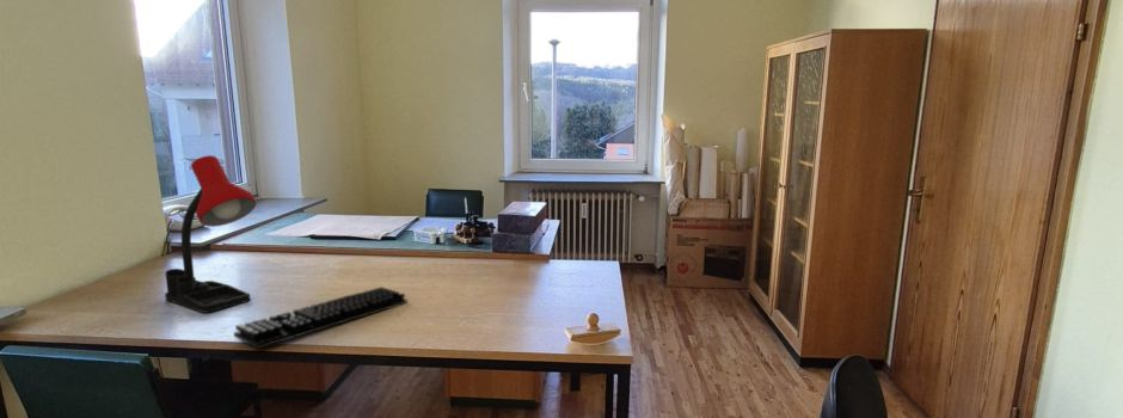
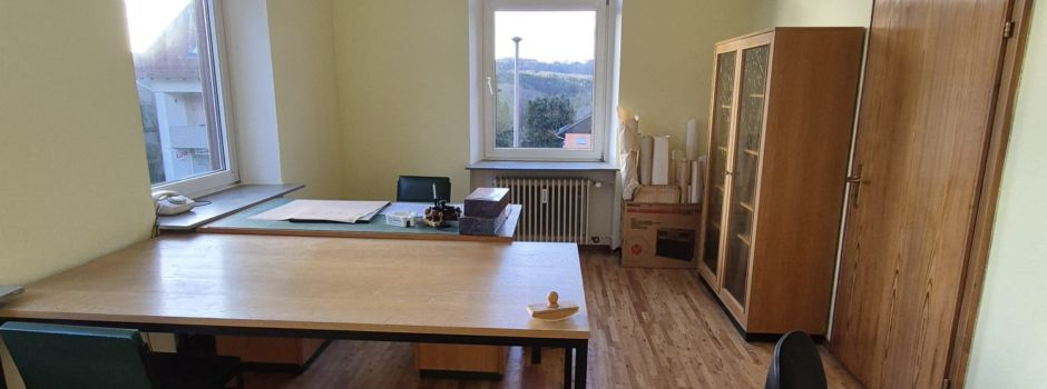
- desk lamp [164,154,257,314]
- keyboard [233,285,409,350]
